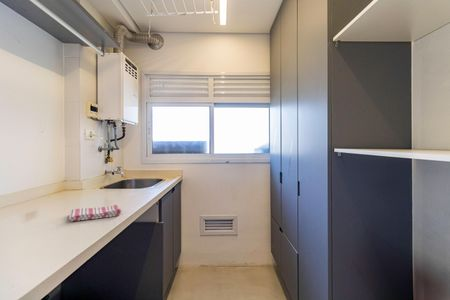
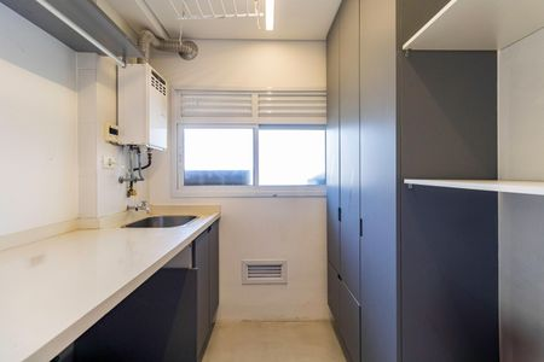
- dish towel [68,204,122,222]
